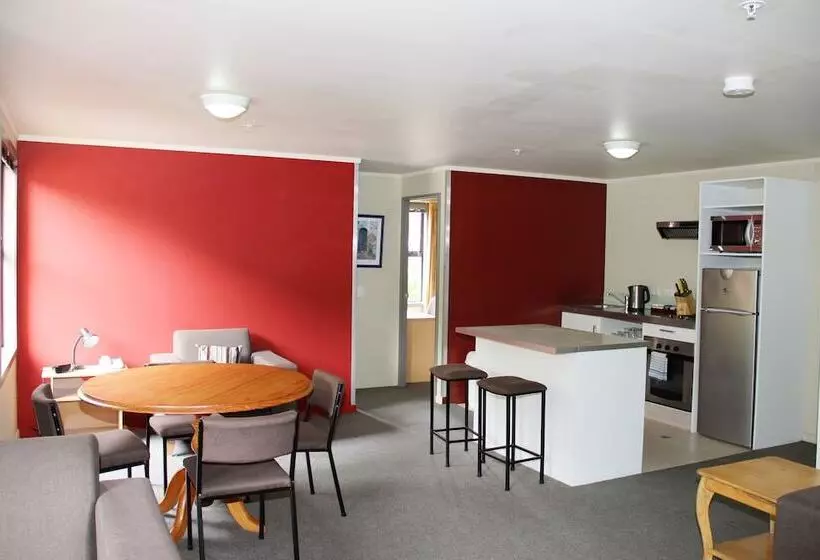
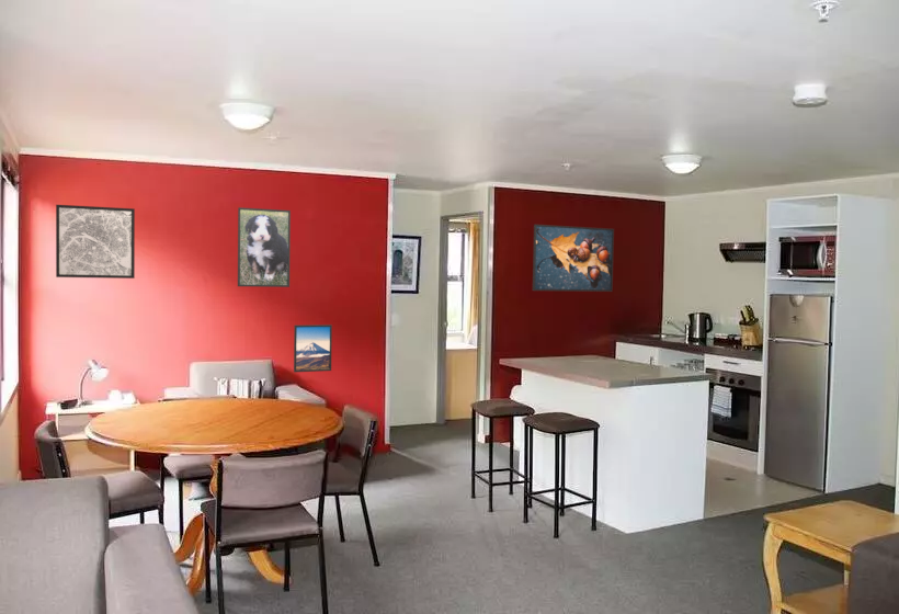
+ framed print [237,206,292,288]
+ wall art [55,204,136,280]
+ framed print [293,323,333,373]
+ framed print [532,224,615,293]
